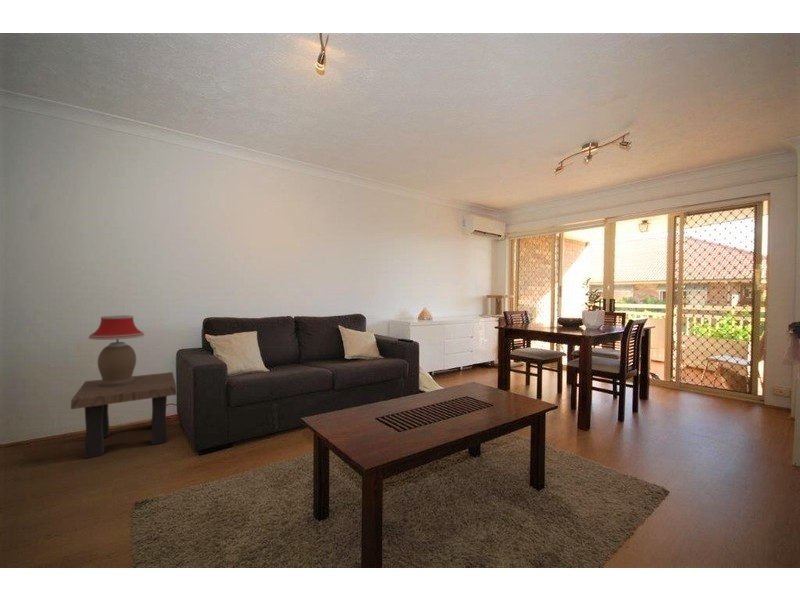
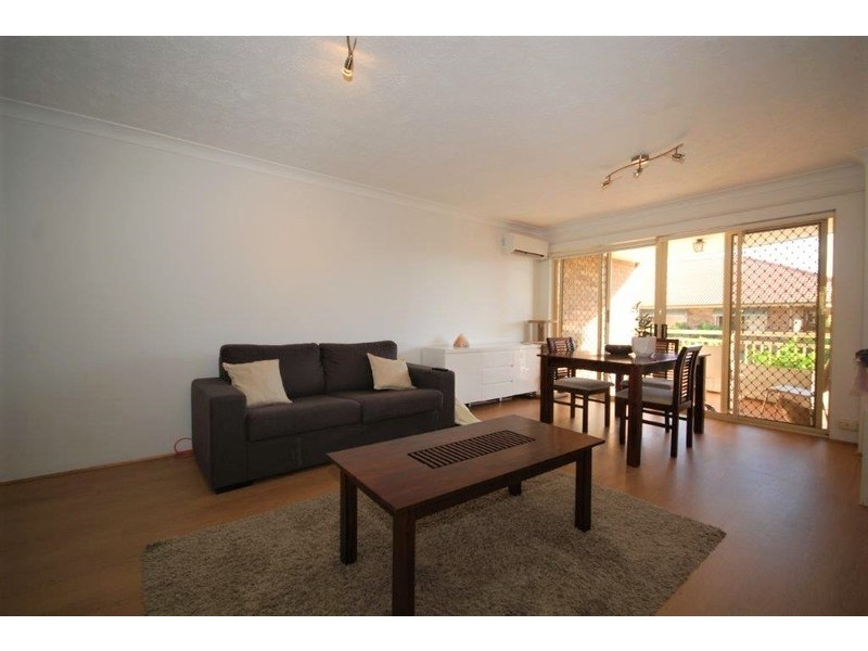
- table lamp [87,314,145,386]
- side table [70,371,177,460]
